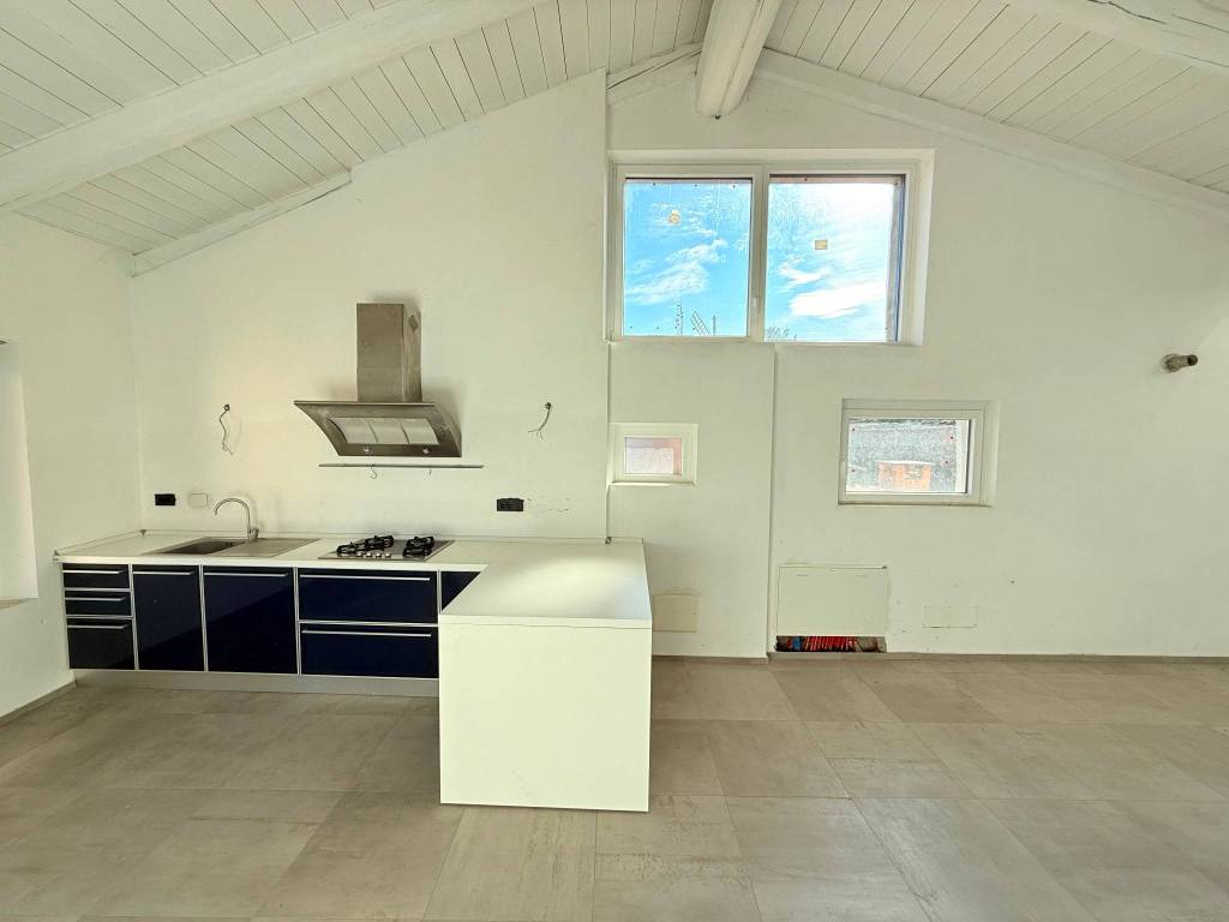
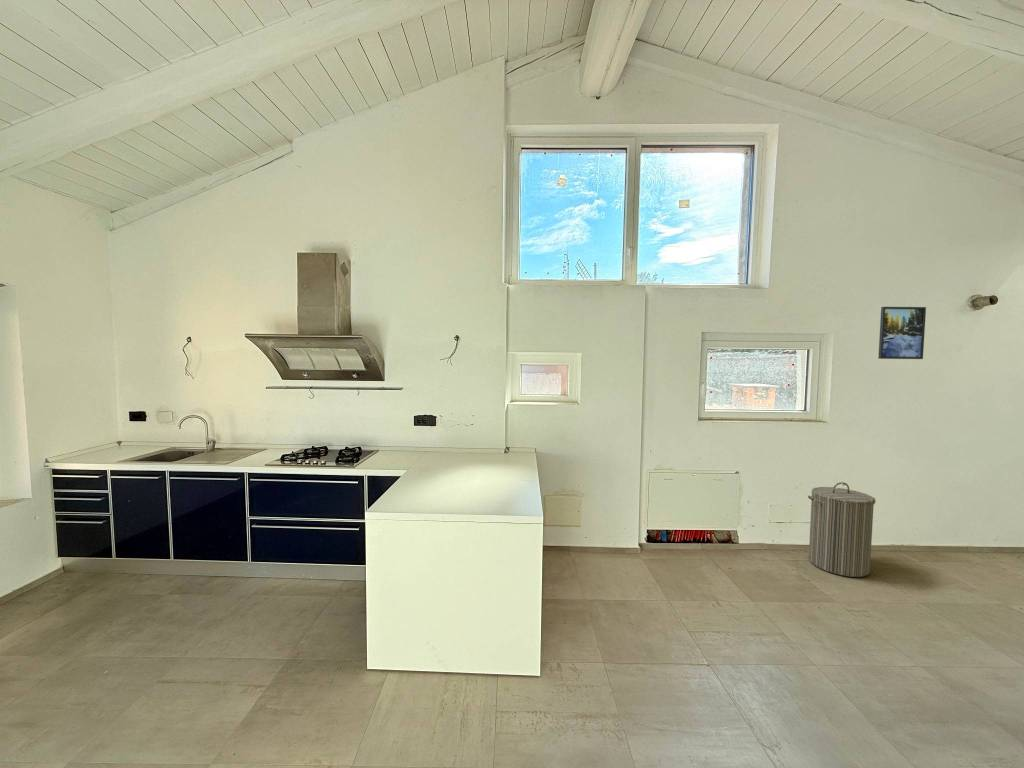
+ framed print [877,306,927,360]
+ laundry hamper [807,481,877,578]
